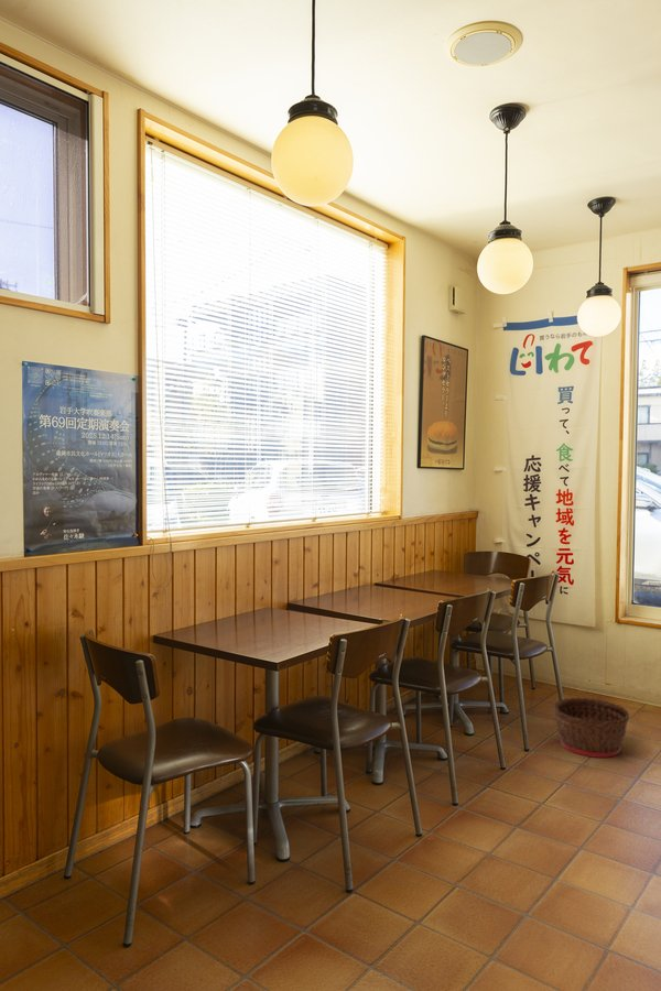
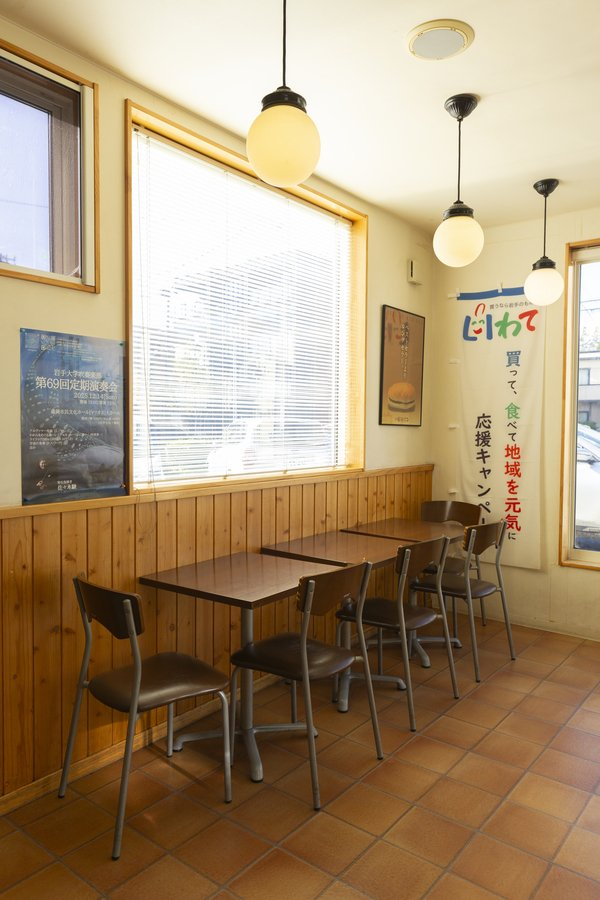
- basket [553,697,630,759]
